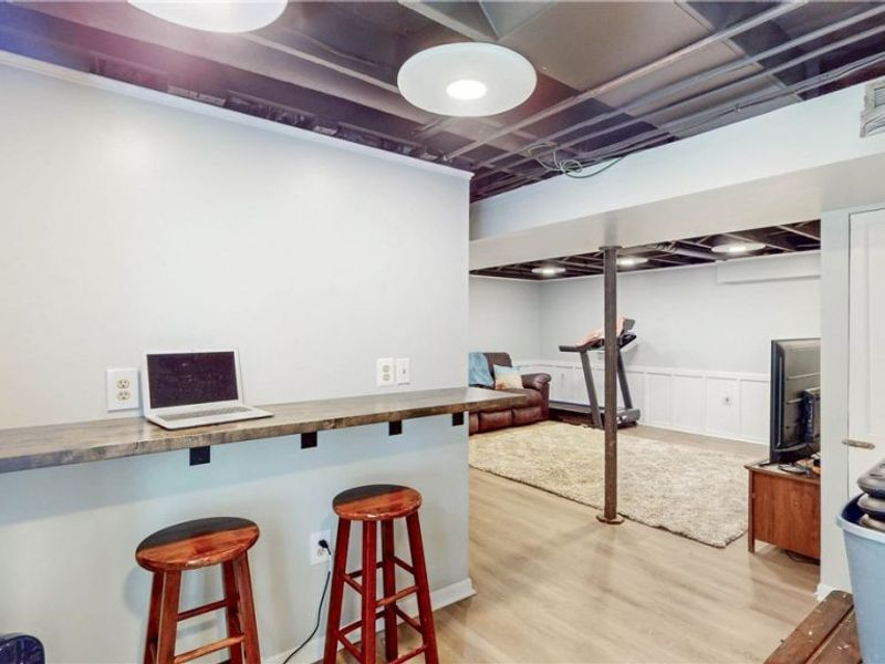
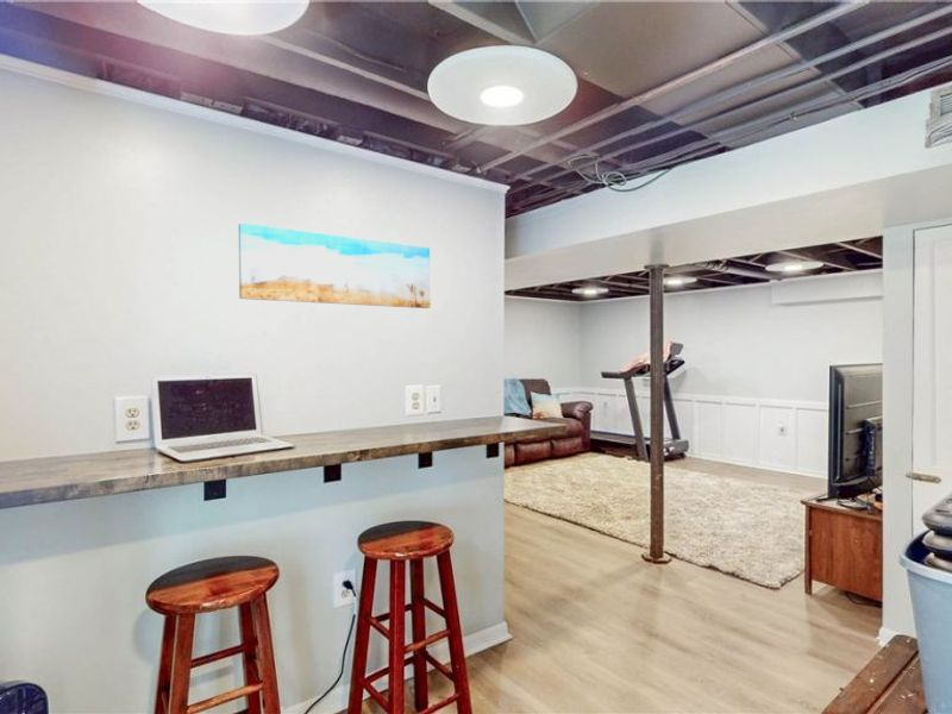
+ wall art [237,221,431,309]
